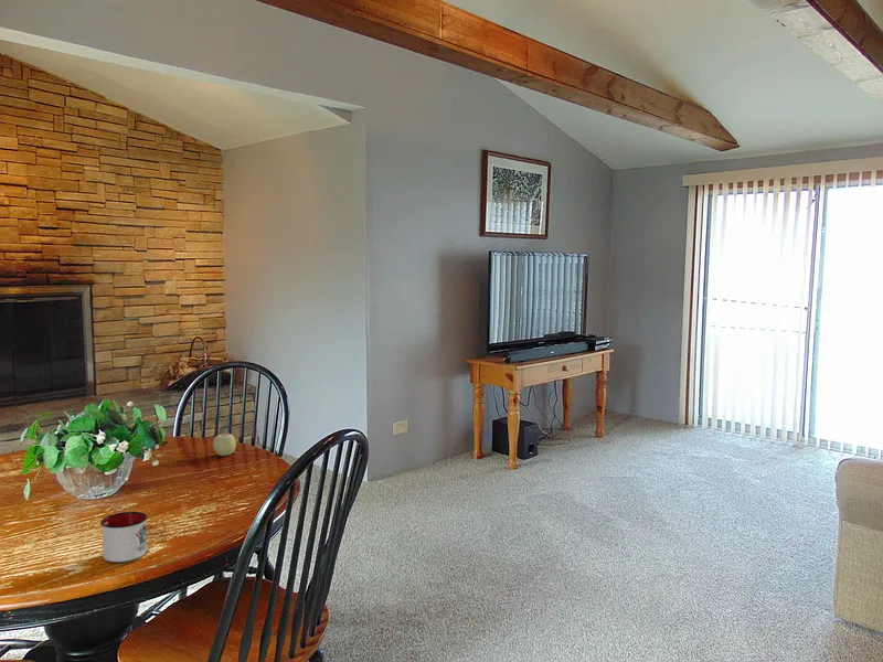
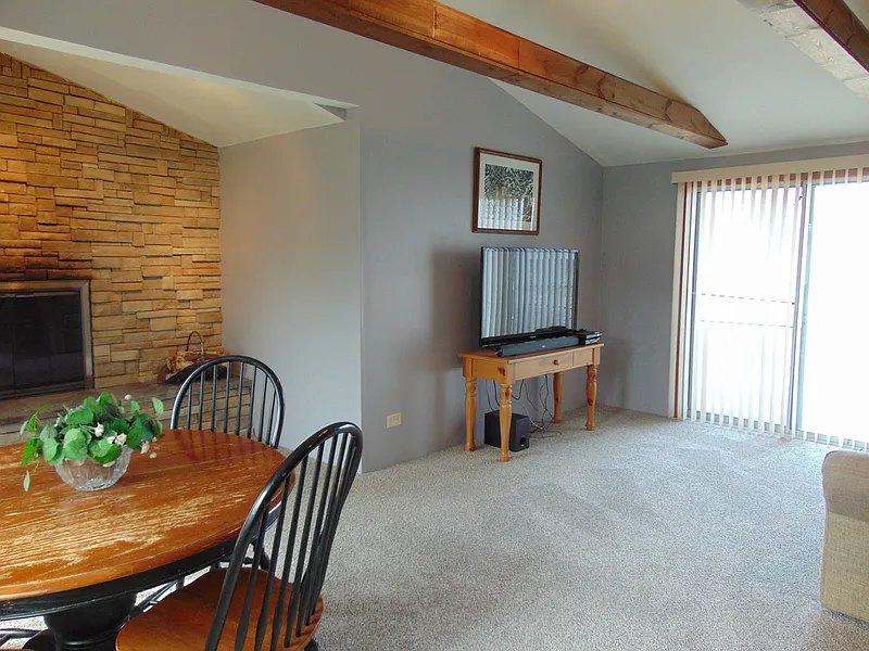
- mug [99,511,149,563]
- fruit [212,430,237,457]
